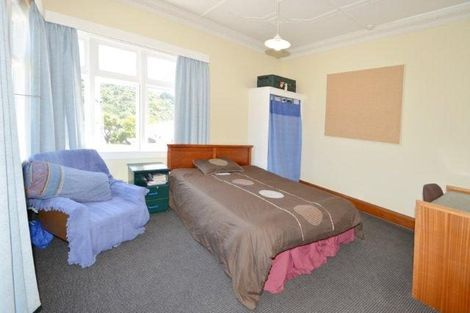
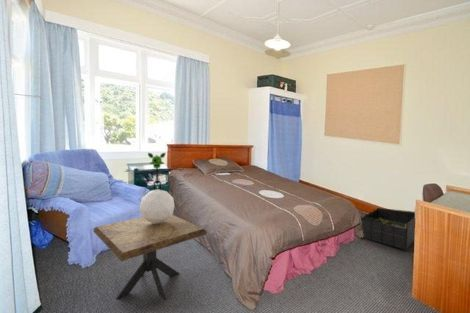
+ storage bin [360,206,416,251]
+ side table [93,214,207,301]
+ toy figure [123,152,185,224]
